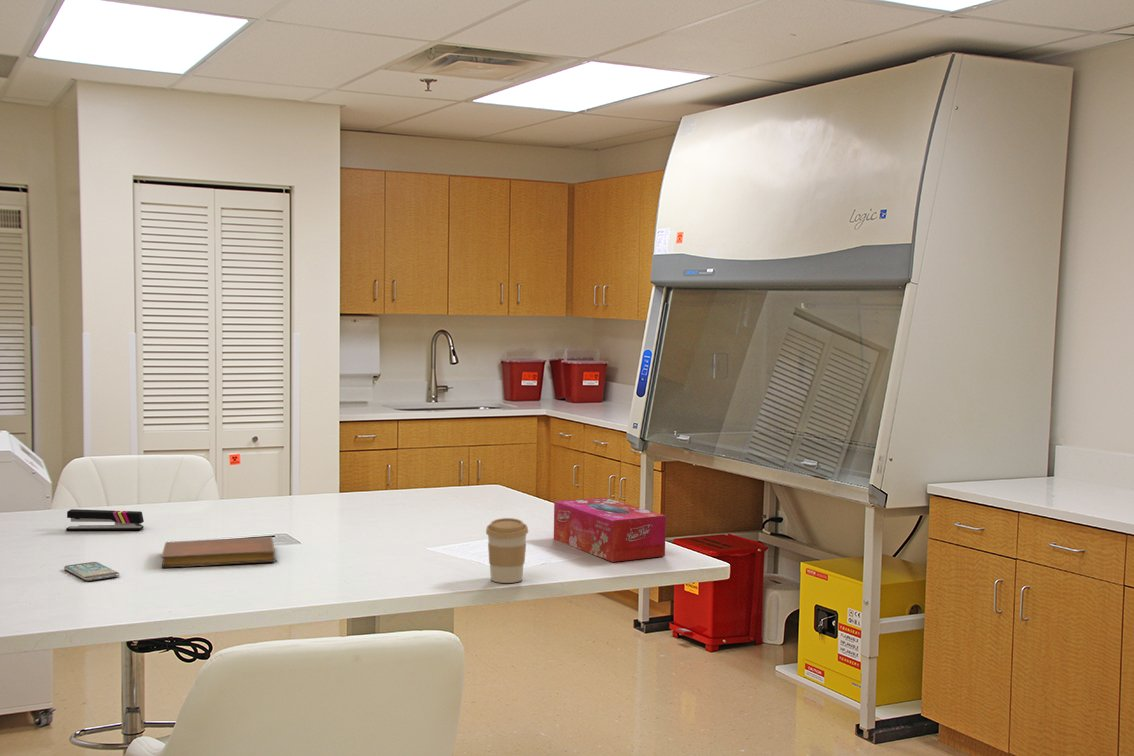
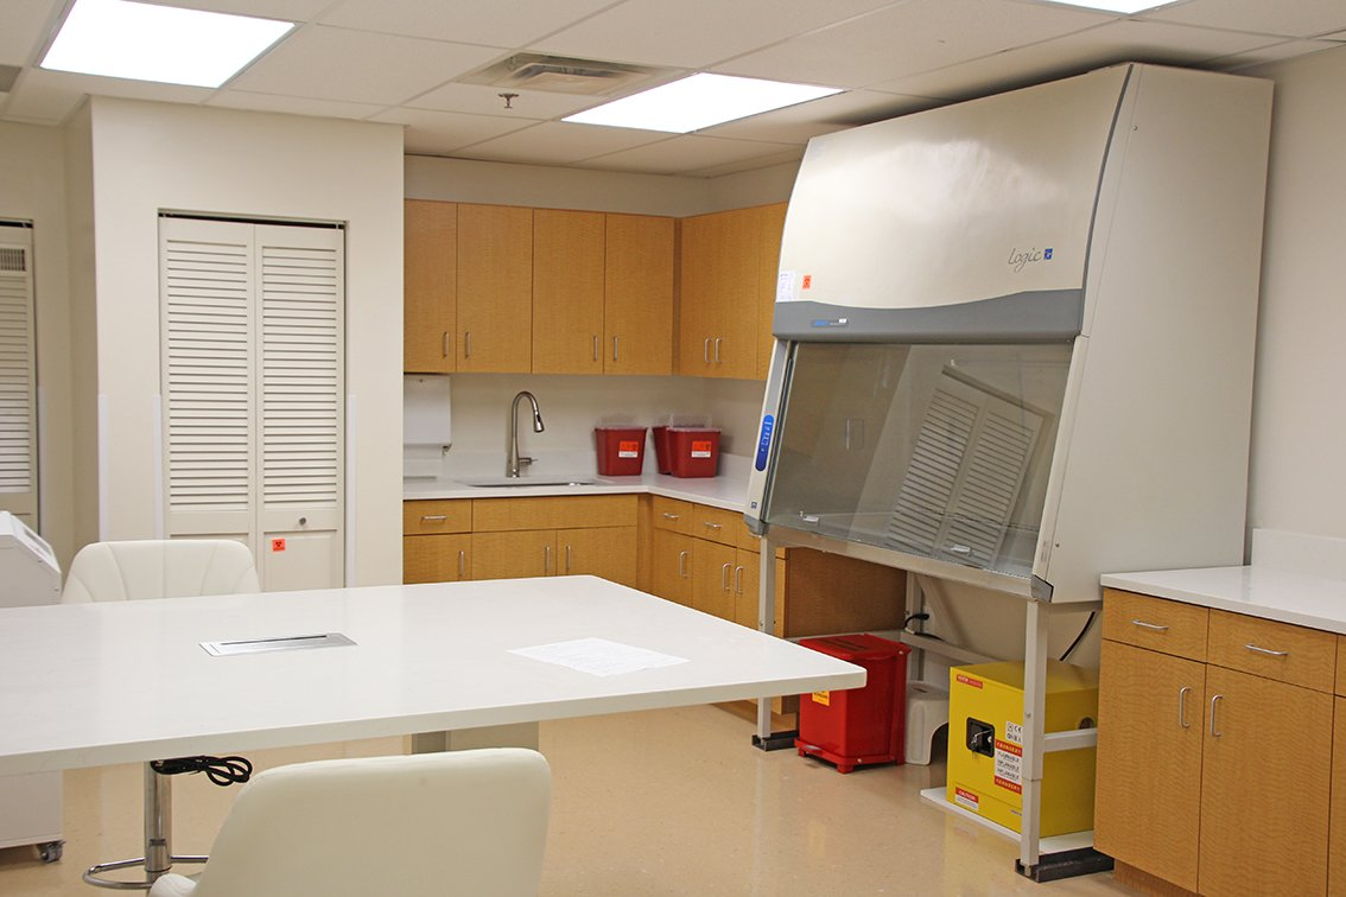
- coffee cup [485,517,529,584]
- notebook [160,536,276,568]
- stapler [65,508,145,532]
- tissue box [553,497,667,563]
- smartphone [63,561,120,582]
